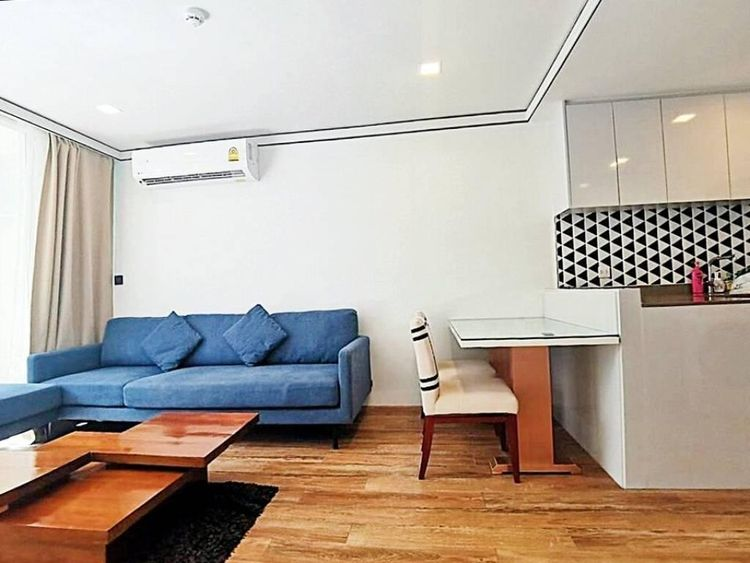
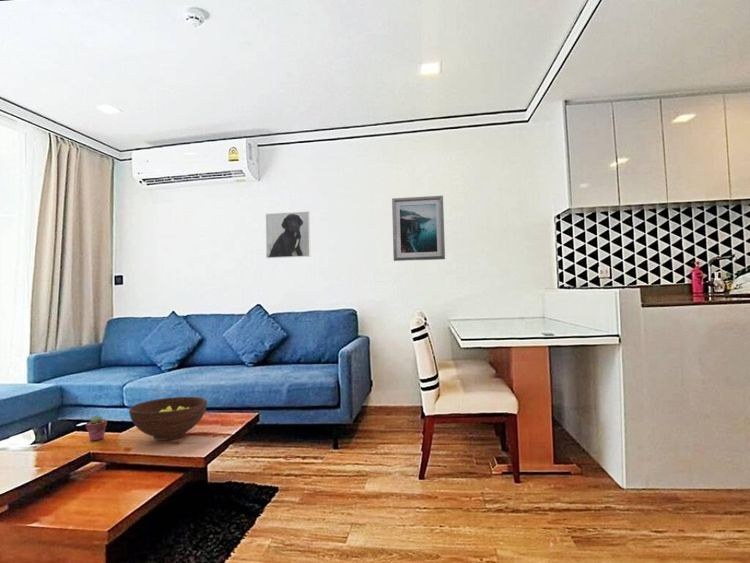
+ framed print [265,210,311,259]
+ potted succulent [85,414,108,442]
+ wall art [391,195,446,262]
+ fruit bowl [128,396,208,442]
